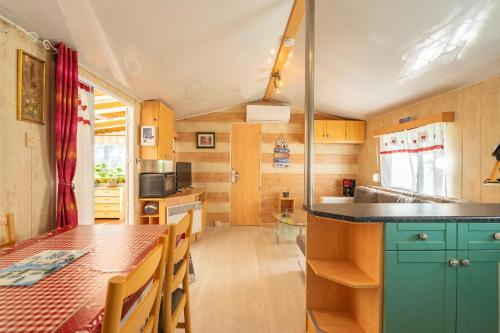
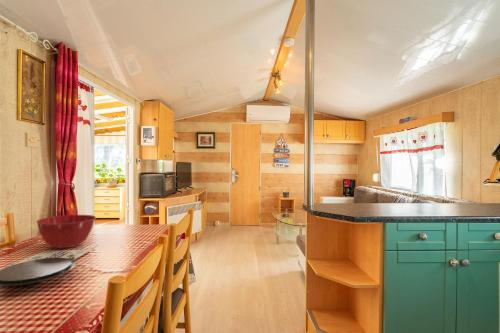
+ plate [0,257,77,287]
+ mixing bowl [35,214,97,249]
